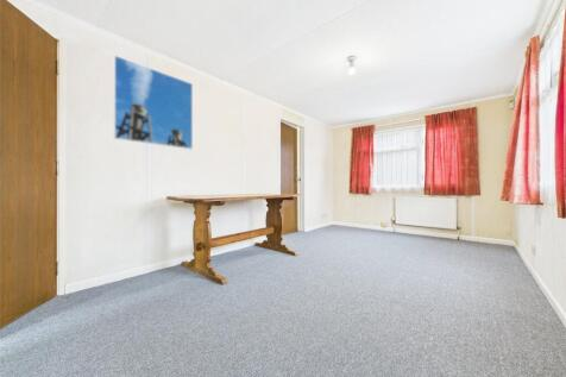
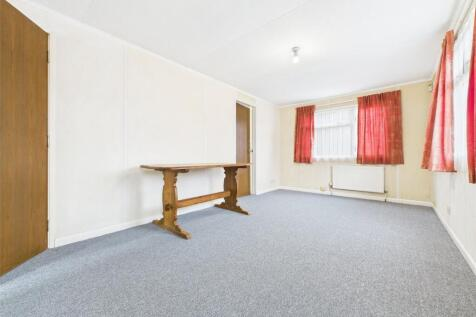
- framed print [113,55,194,150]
